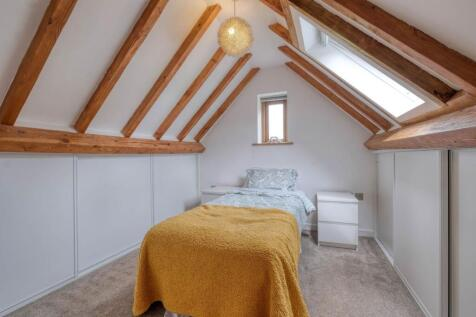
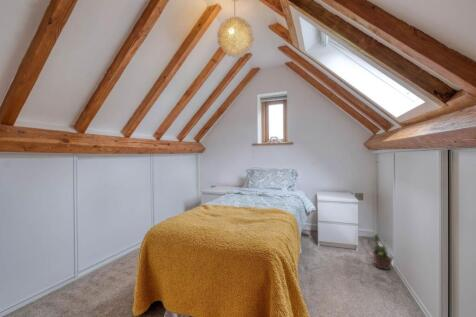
+ potted plant [372,233,395,271]
